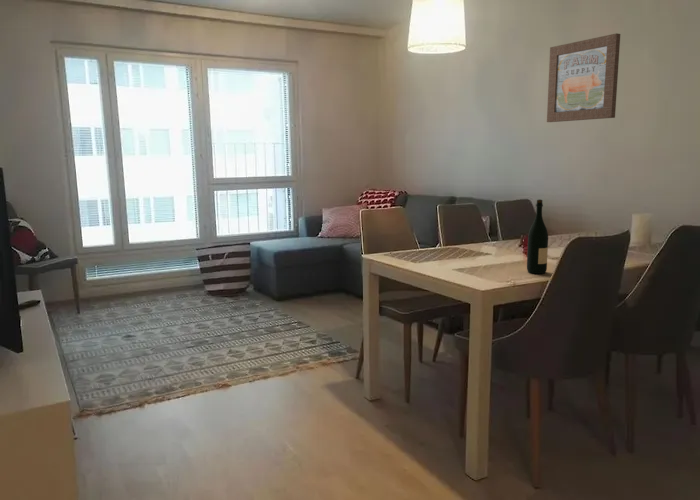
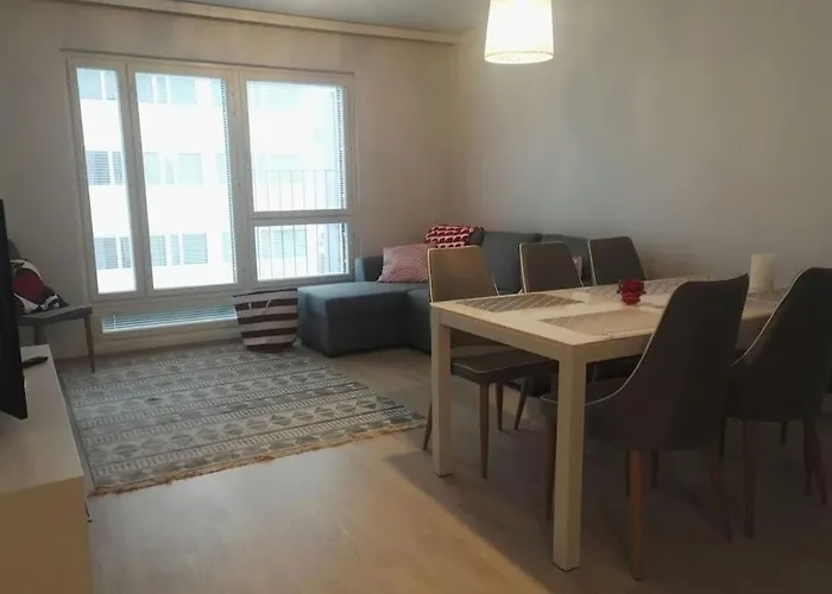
- wall art [546,32,621,123]
- wine bottle [526,198,549,275]
